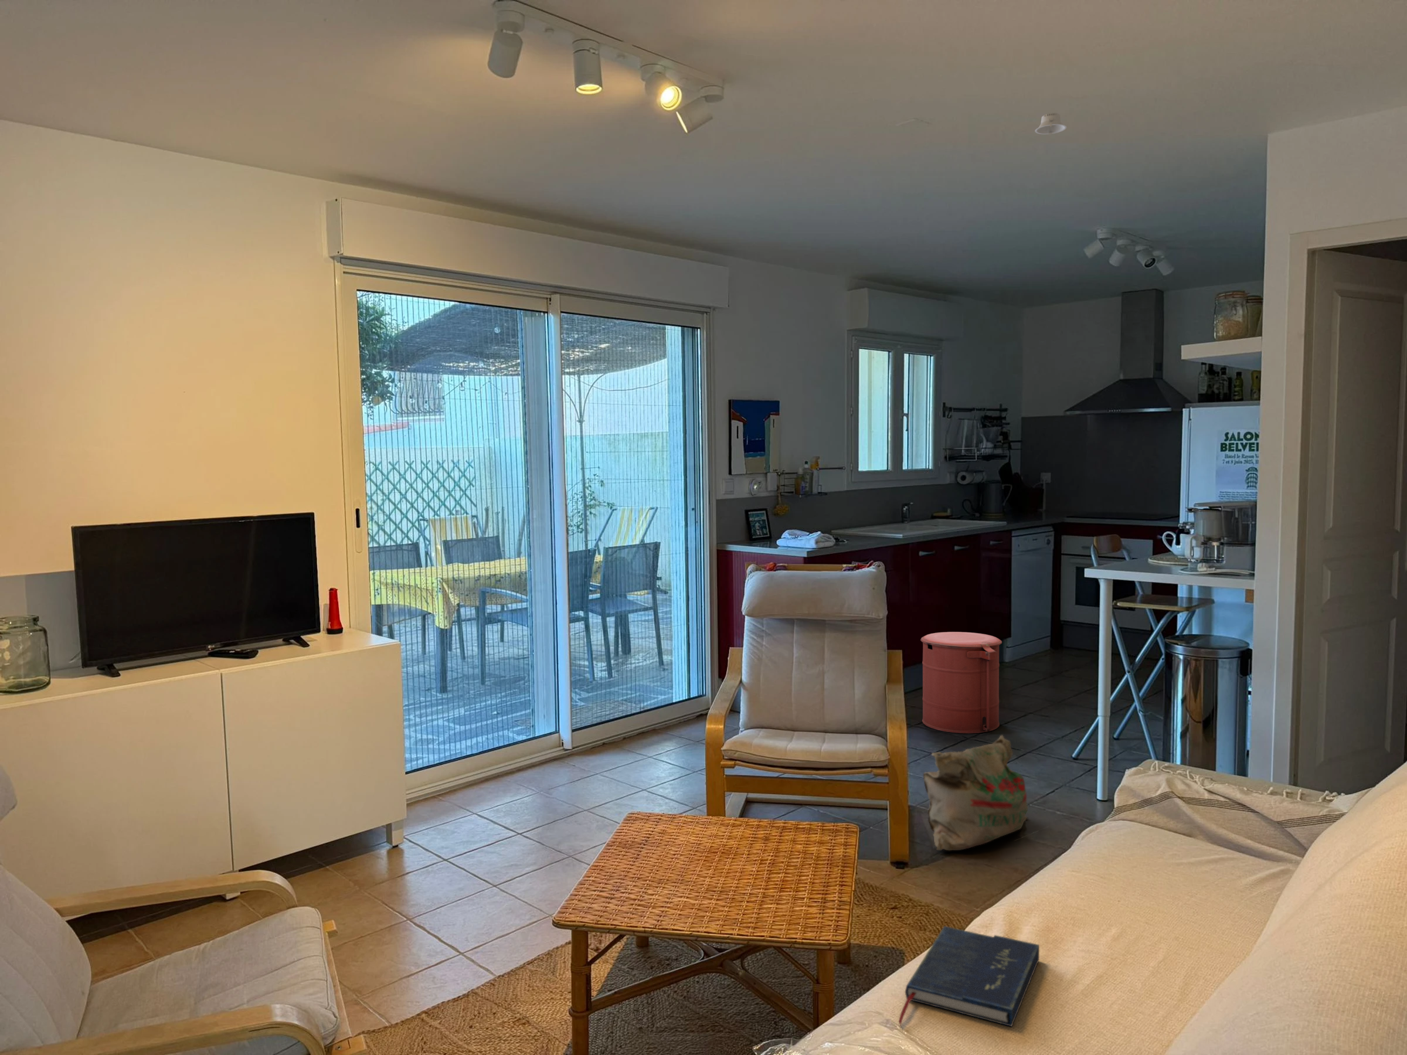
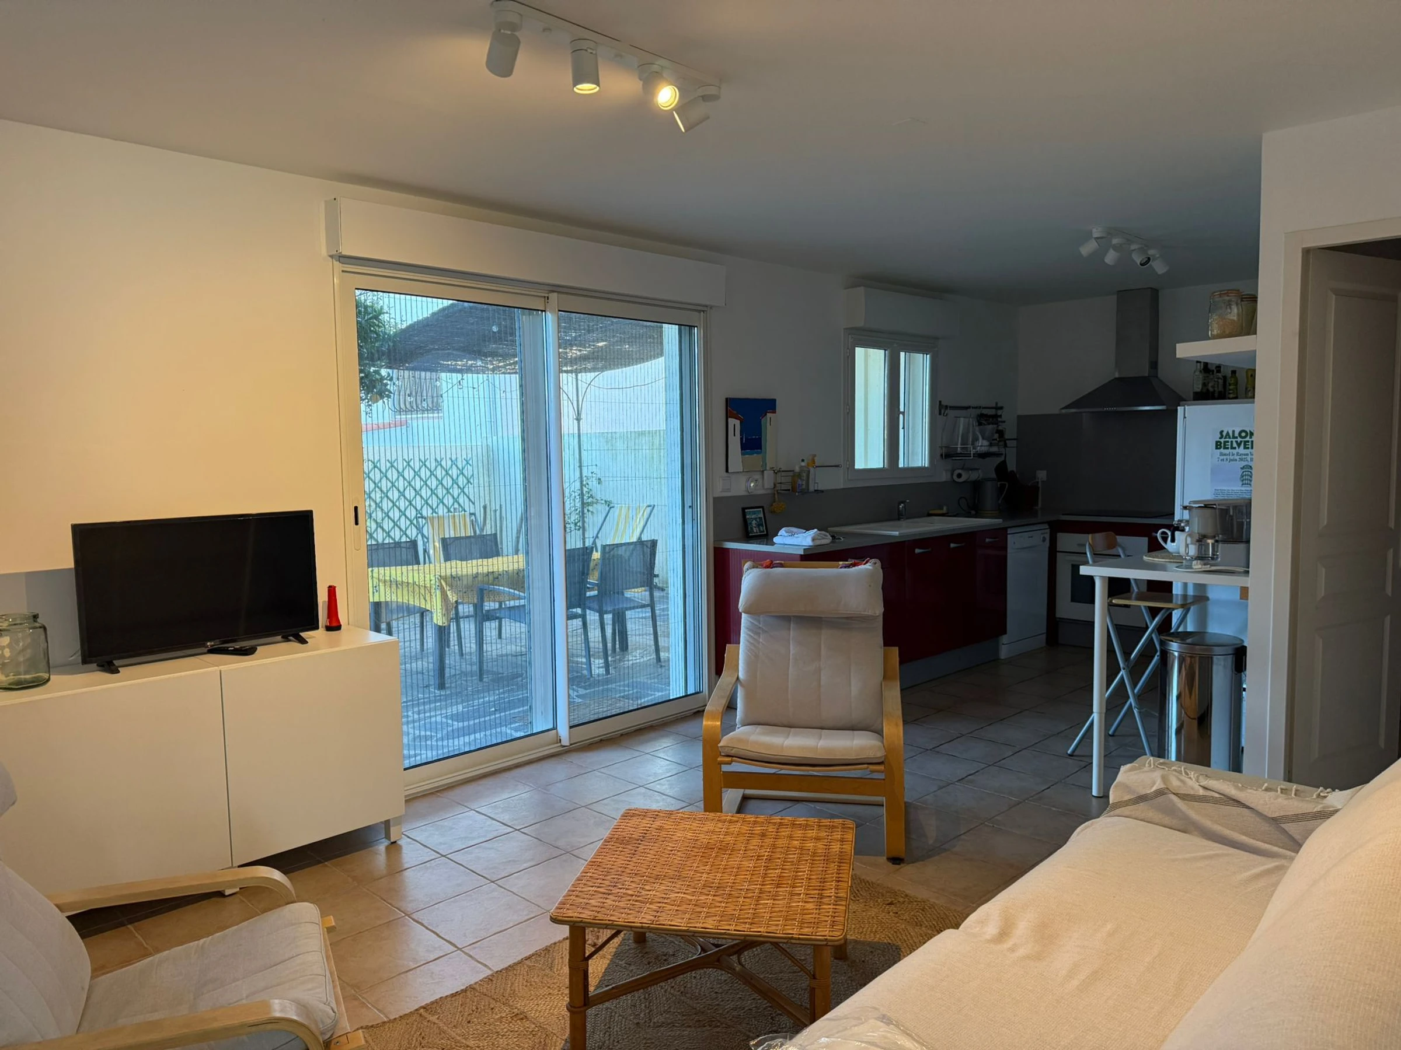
- recessed light [1034,113,1067,135]
- trash can [920,632,1003,734]
- book [898,925,1040,1027]
- bag [923,735,1028,851]
